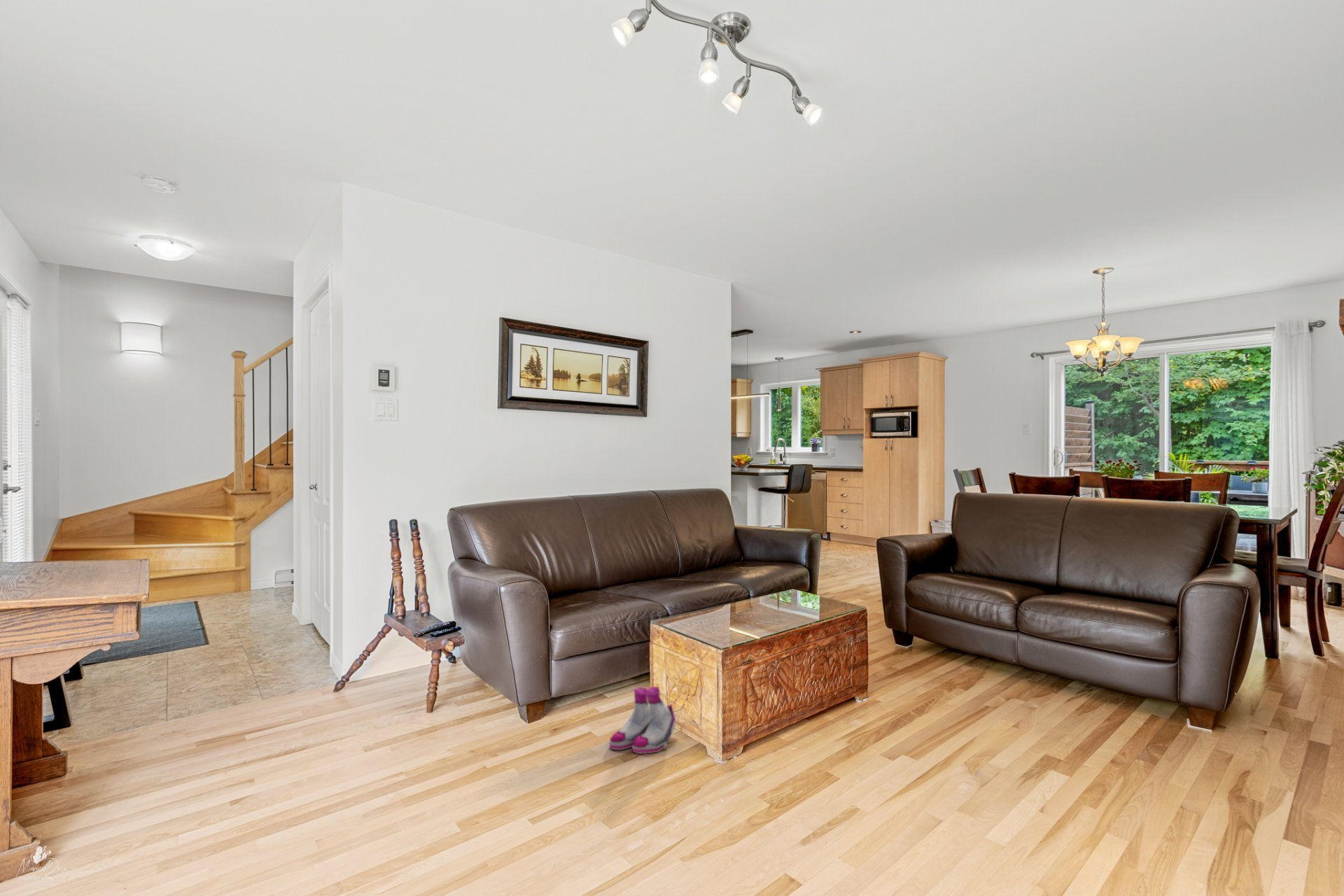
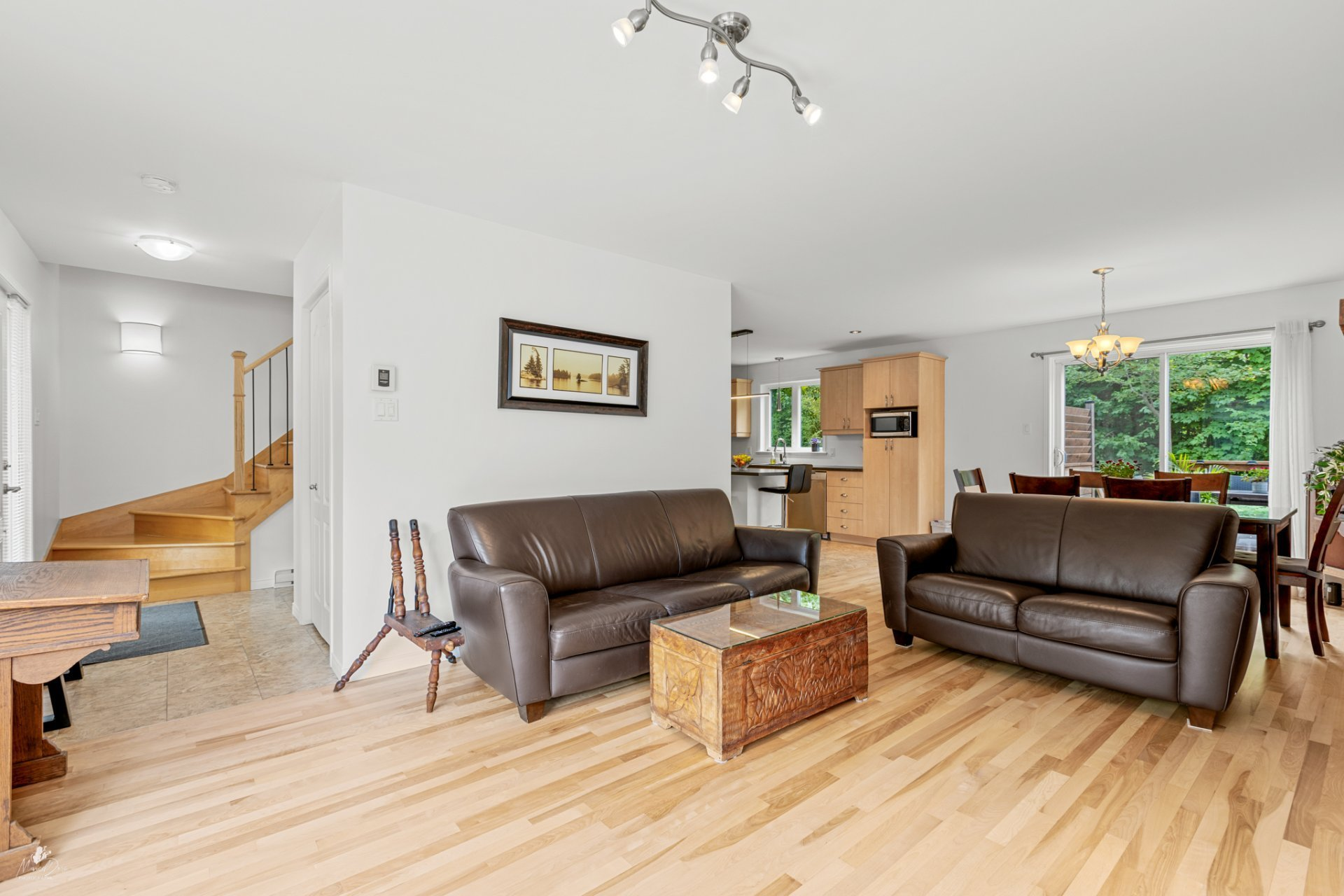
- boots [608,686,677,755]
